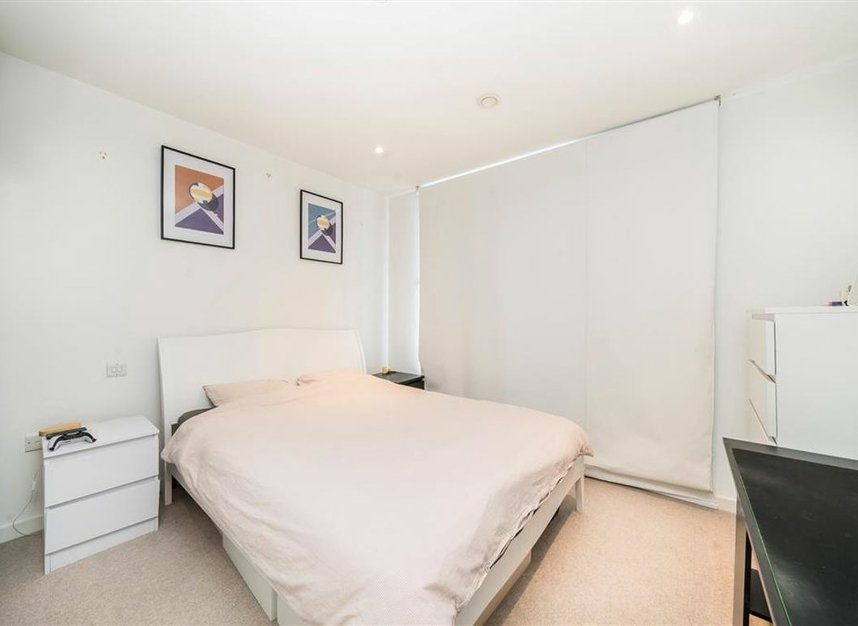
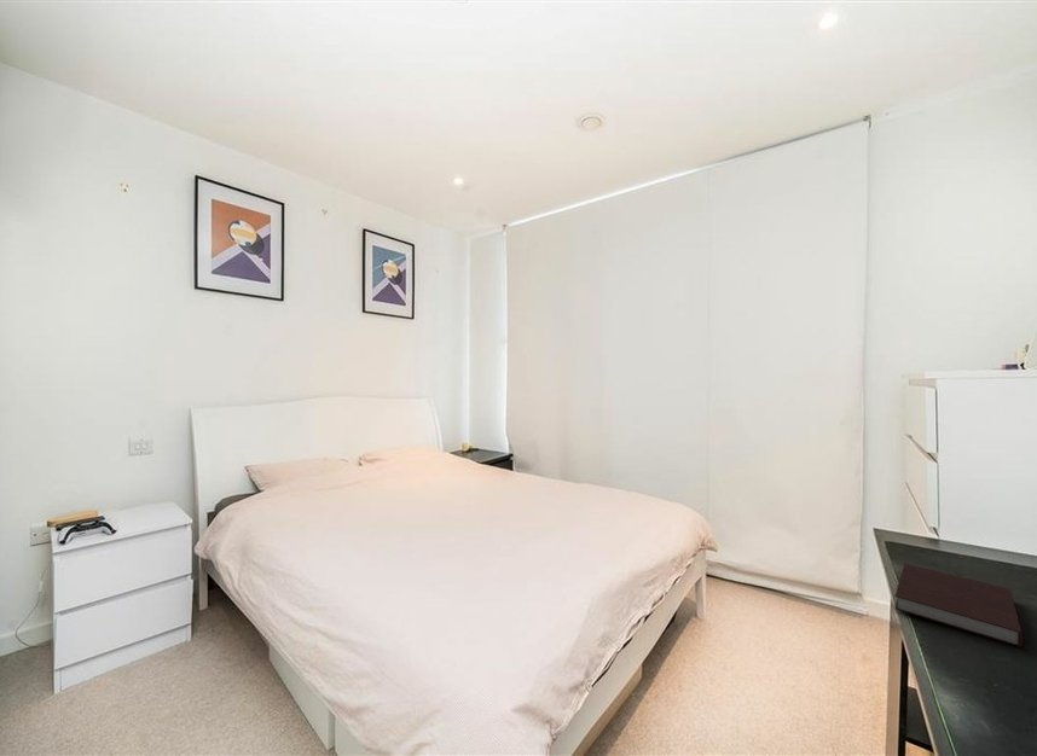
+ notebook [894,563,1024,649]
